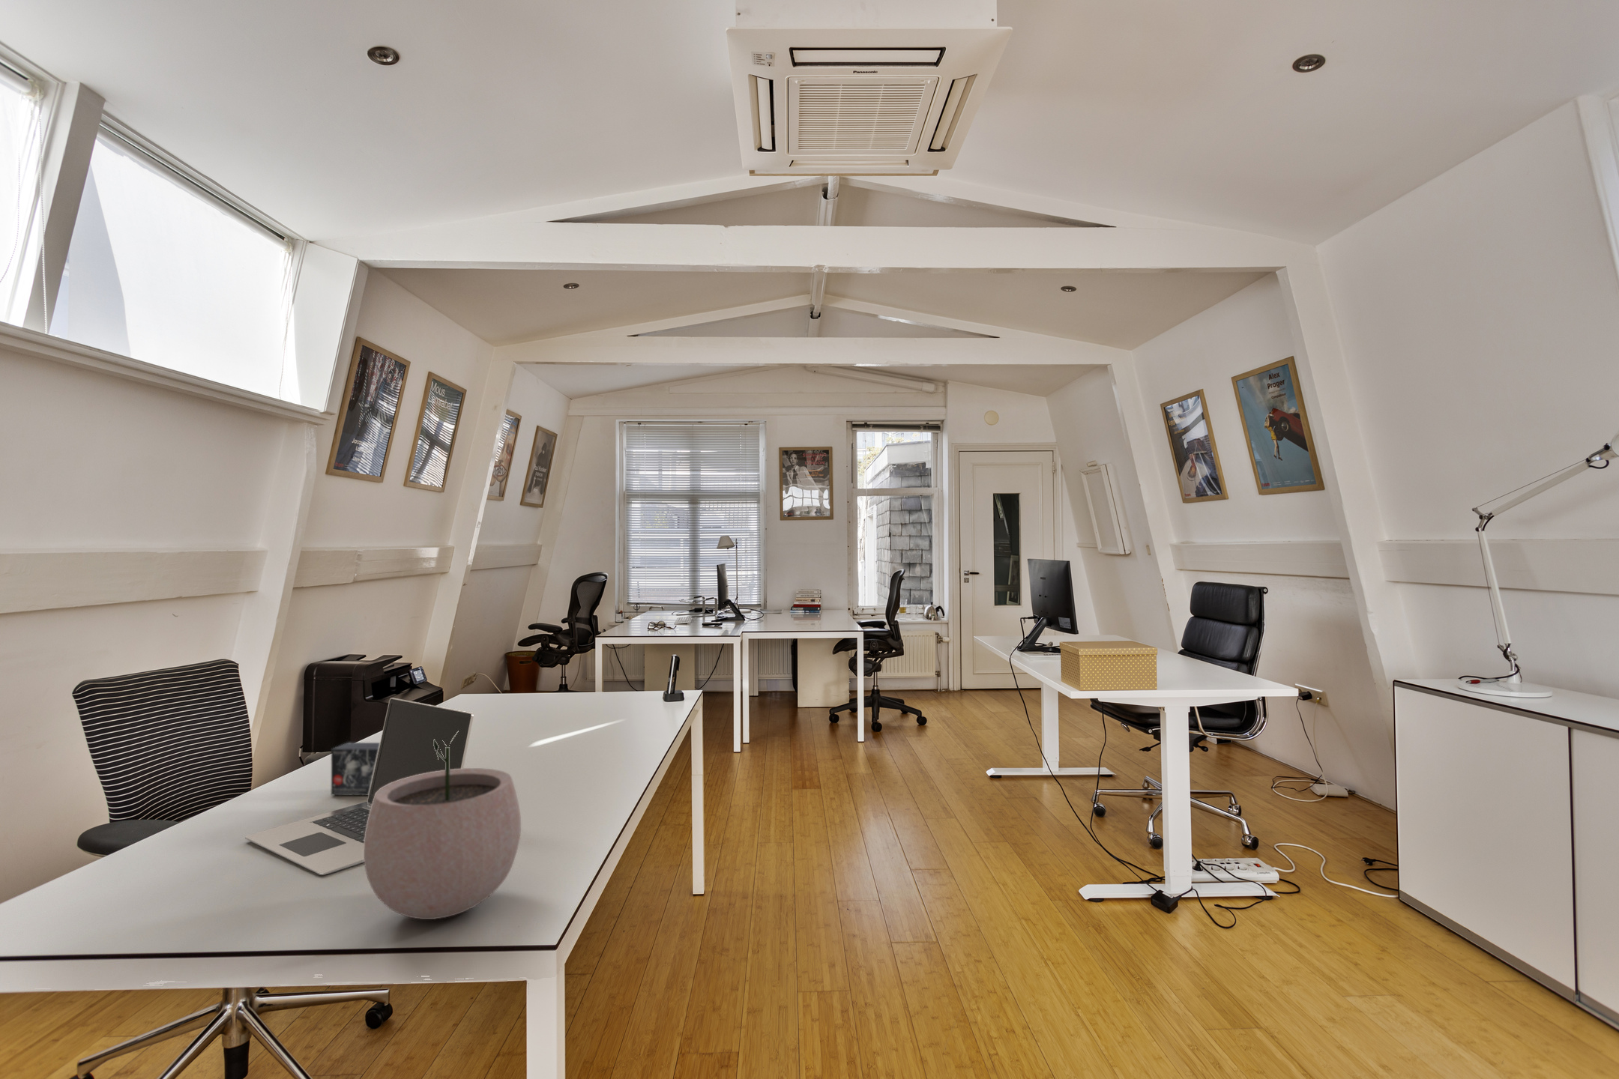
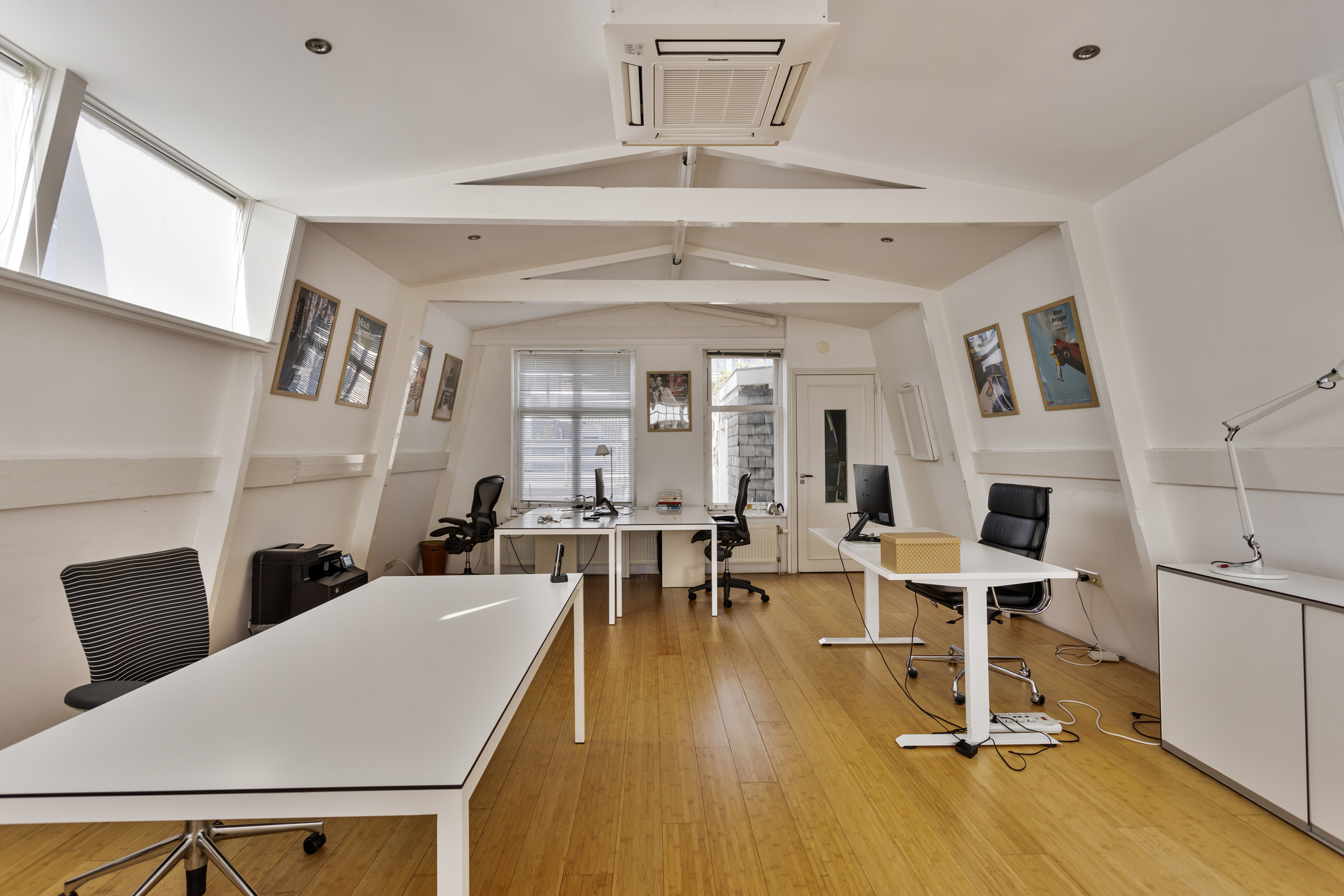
- plant pot [364,731,522,920]
- small box [330,742,379,796]
- laptop [245,697,475,875]
